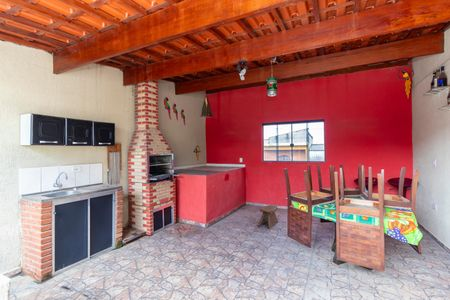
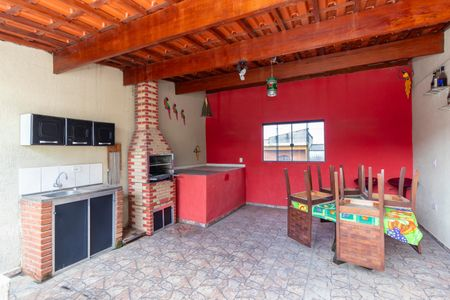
- stool [257,204,279,229]
